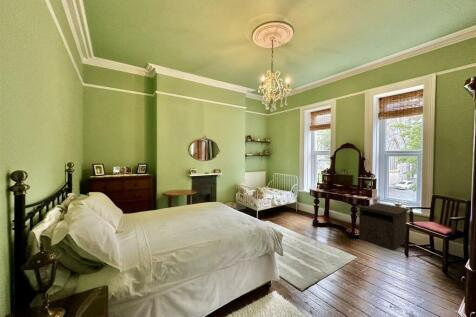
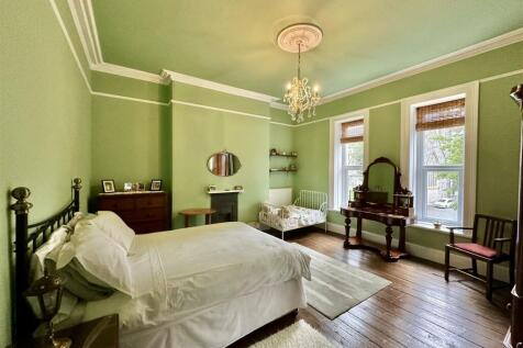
- nightstand [356,202,410,251]
